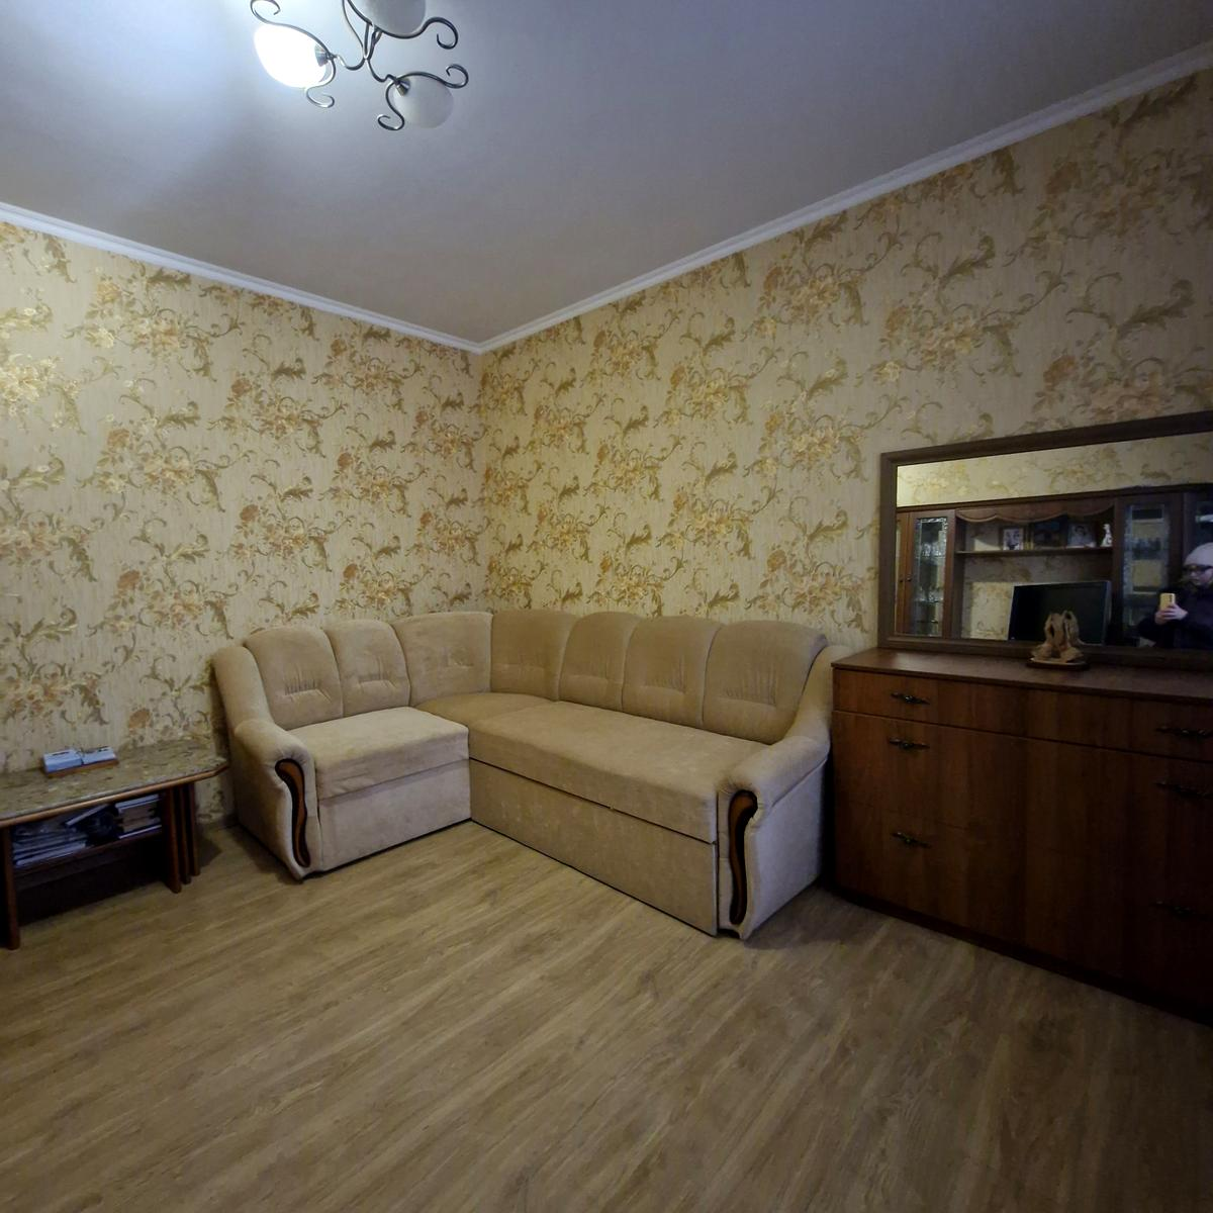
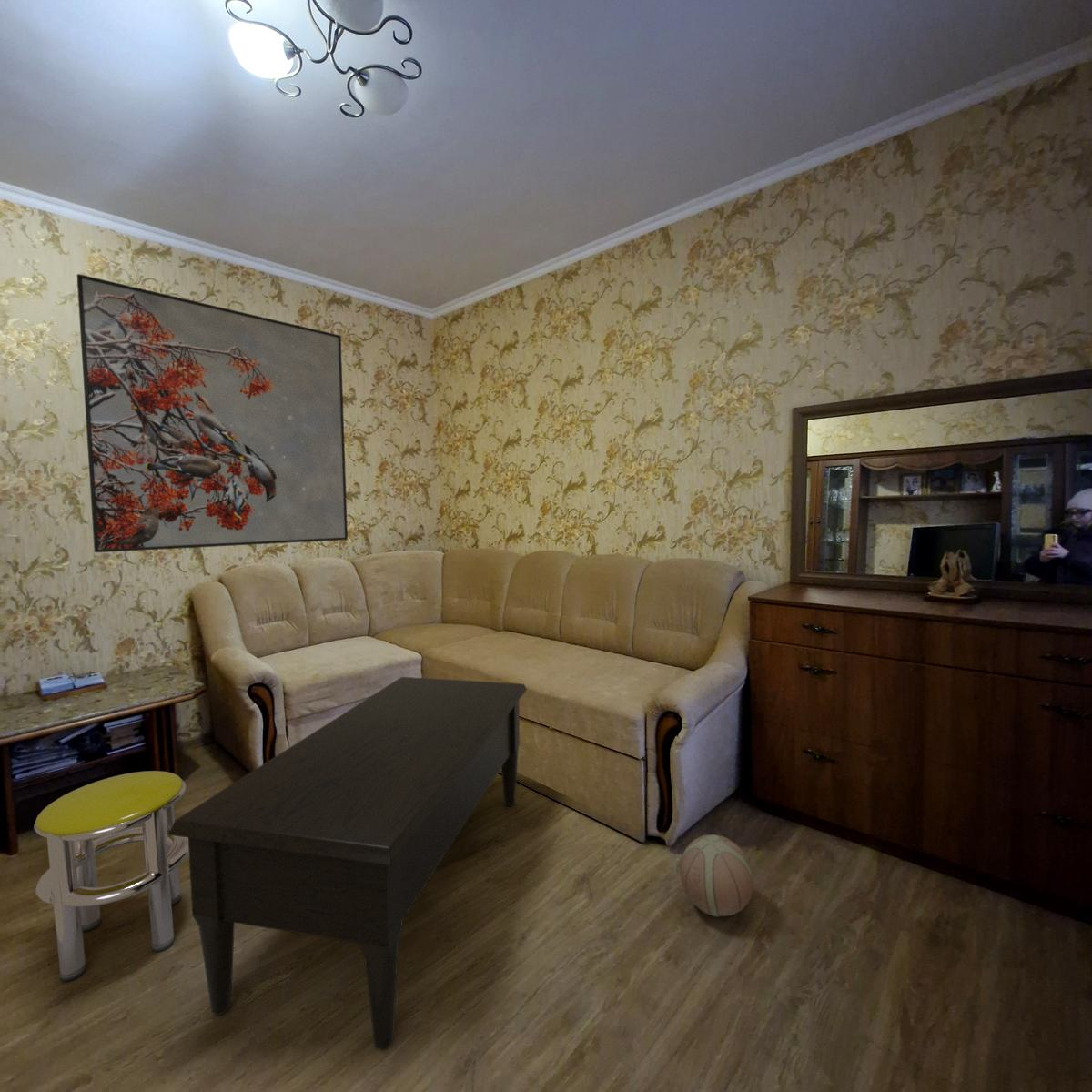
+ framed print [76,273,349,553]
+ coffee table [168,676,528,1051]
+ ball [679,834,754,917]
+ stool [33,770,189,982]
